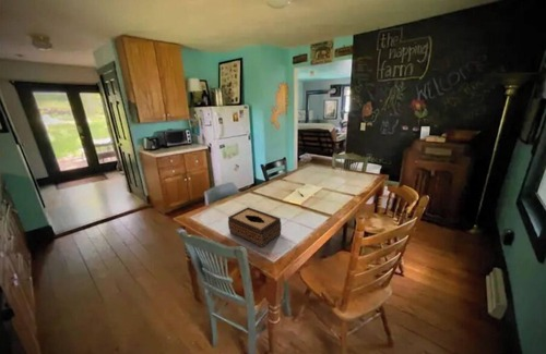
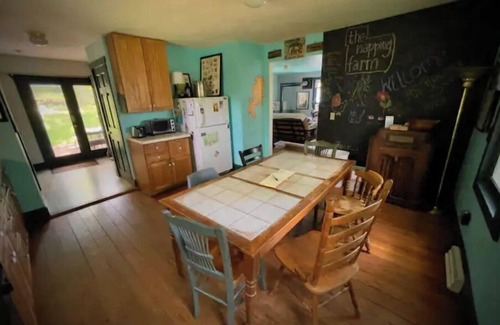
- tissue box [227,206,283,248]
